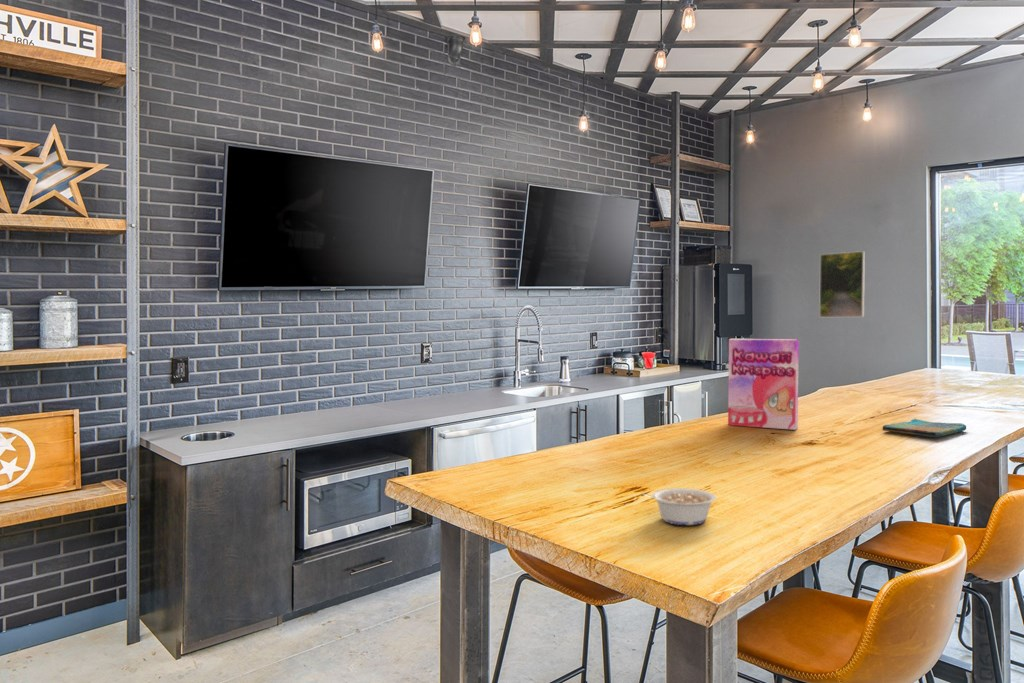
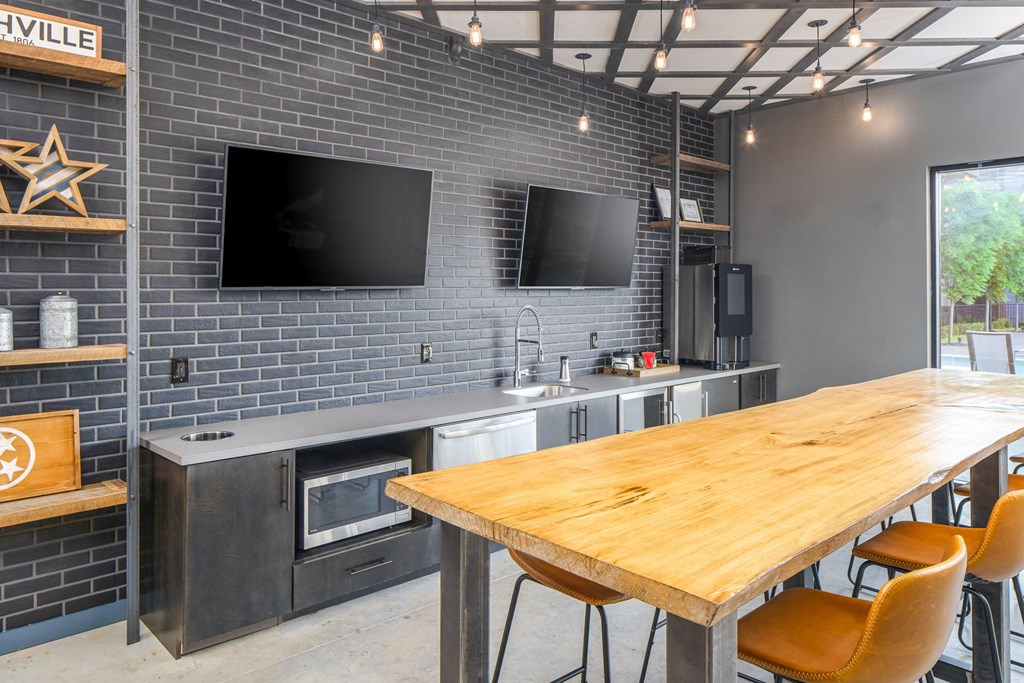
- cereal box [727,338,800,431]
- dish towel [881,418,967,438]
- legume [641,487,717,526]
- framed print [818,250,866,318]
